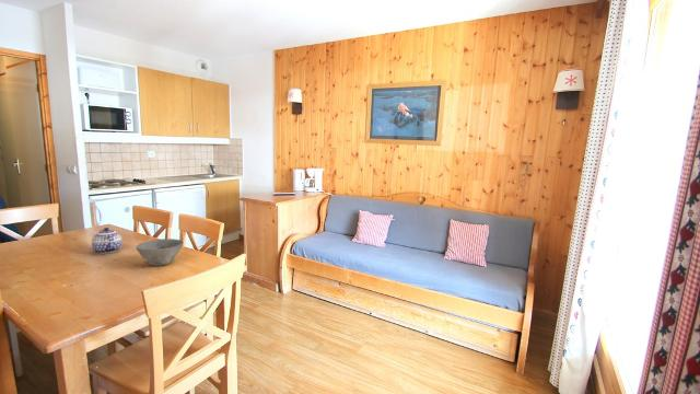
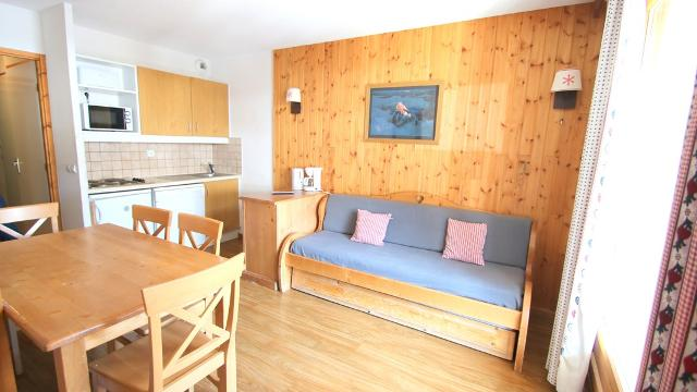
- teapot [91,227,124,255]
- bowl [135,237,185,267]
